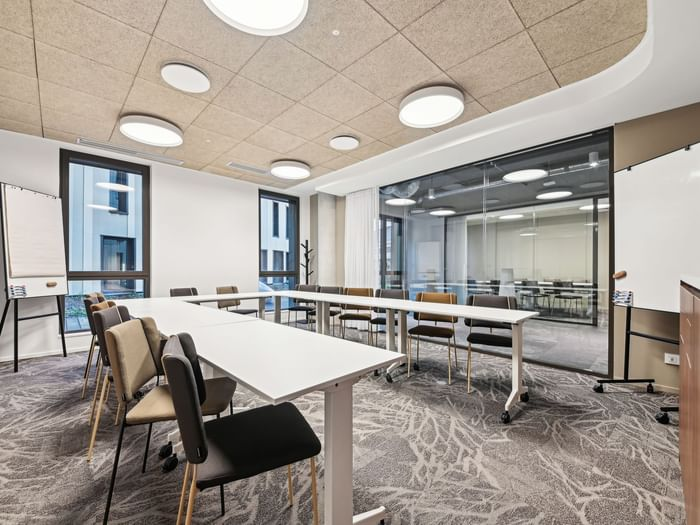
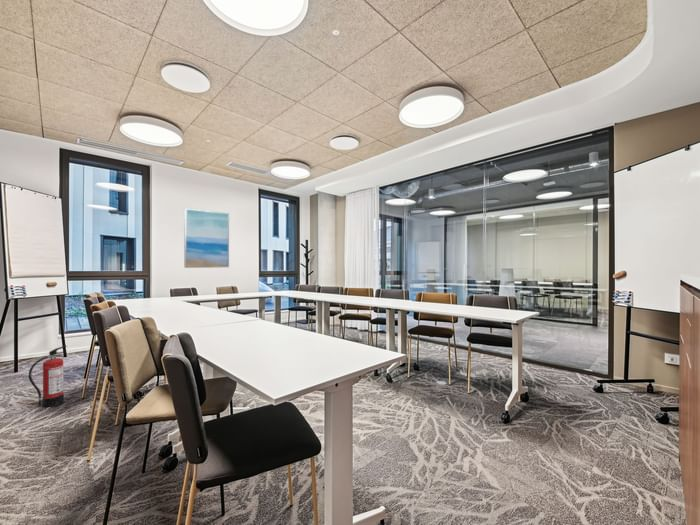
+ wall art [183,207,230,269]
+ fire extinguisher [27,345,68,408]
